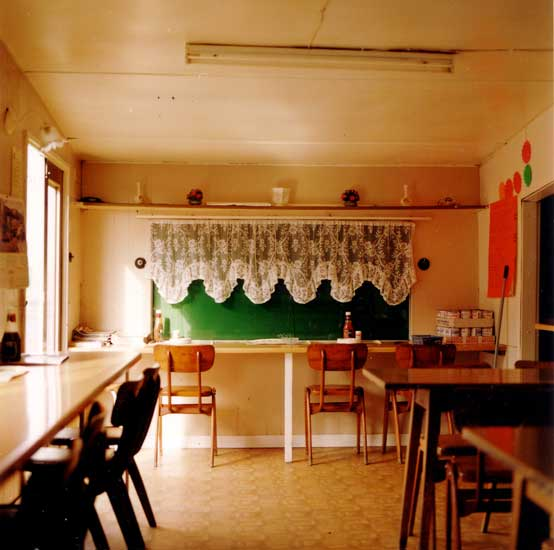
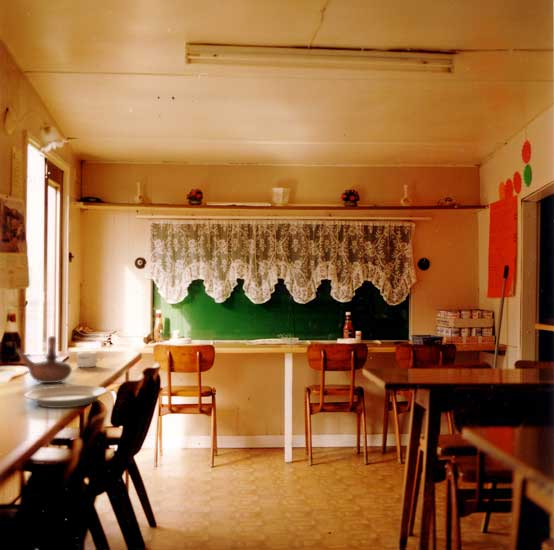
+ mug [76,350,103,368]
+ teapot [15,335,73,384]
+ plate [23,384,108,409]
